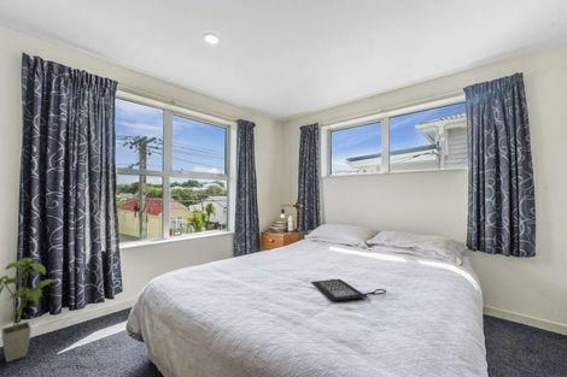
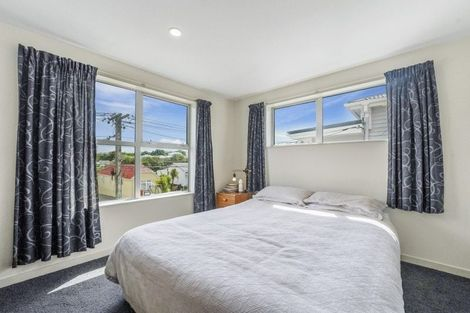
- house plant [0,257,59,364]
- clutch bag [311,278,387,301]
